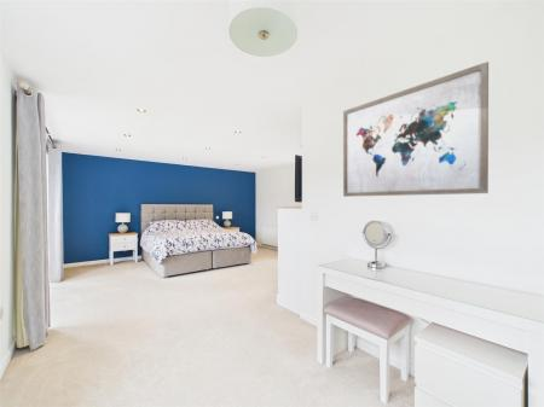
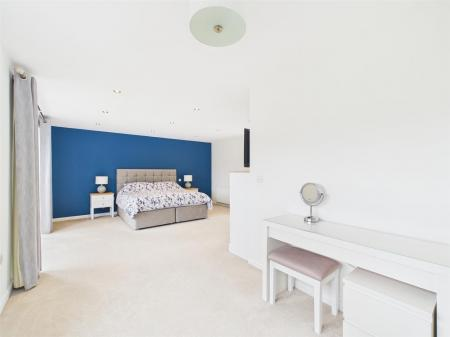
- wall art [342,60,490,198]
